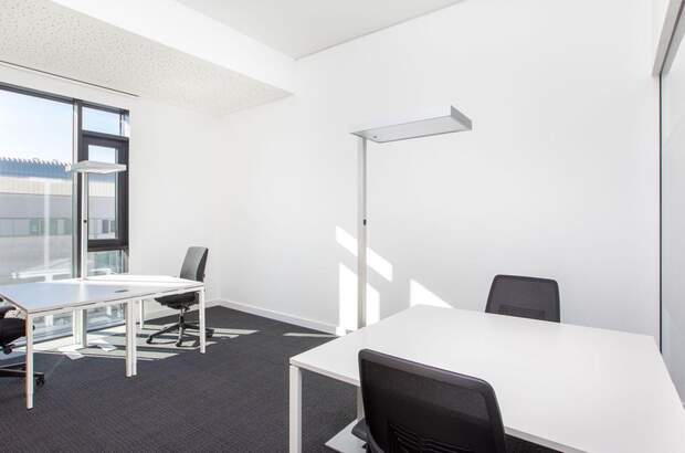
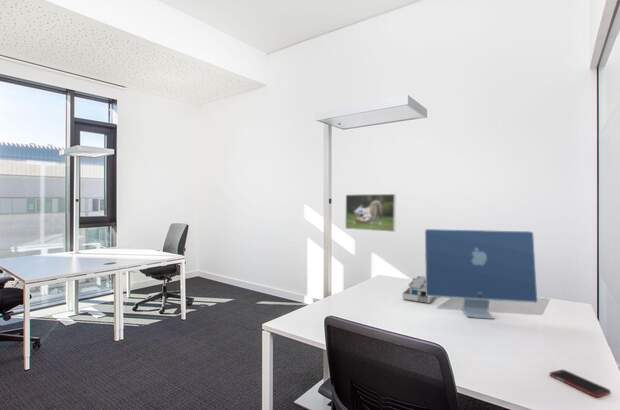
+ cell phone [549,369,612,398]
+ desk organizer [401,275,435,304]
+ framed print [344,193,397,233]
+ computer monitor [424,228,538,320]
